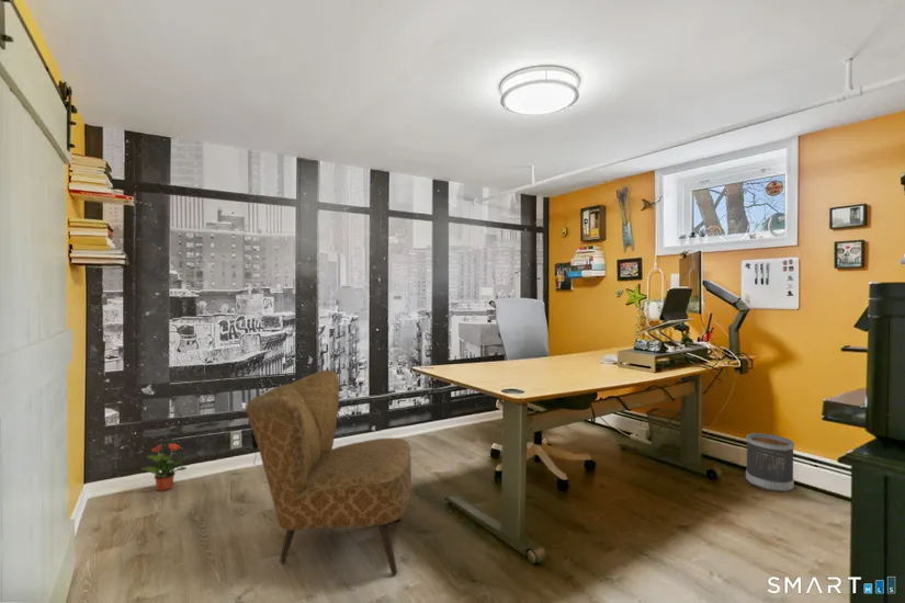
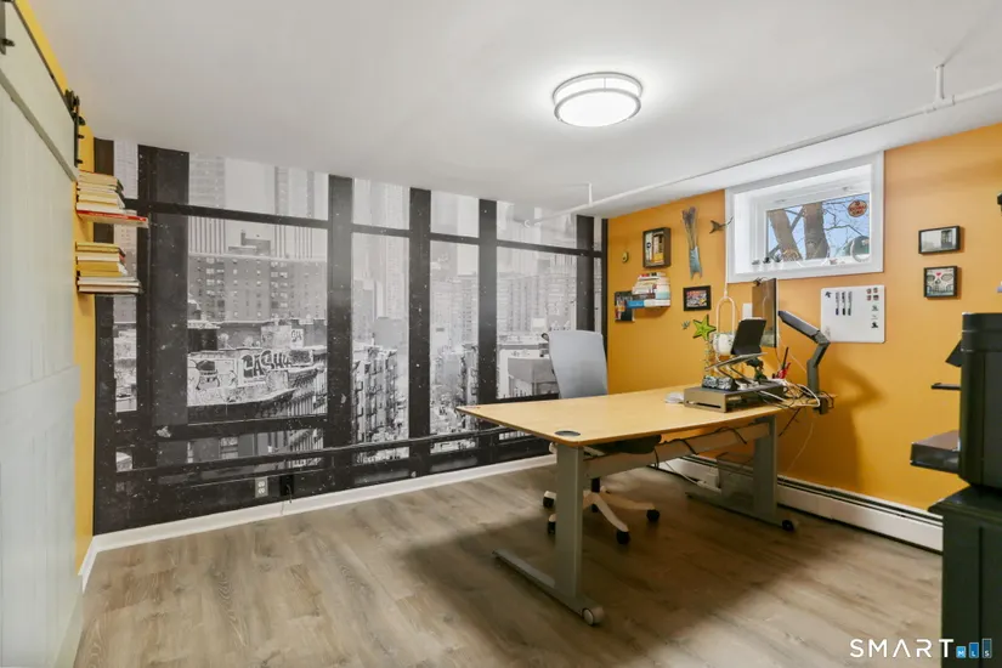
- wastebasket [745,432,795,493]
- armchair [245,368,412,576]
- potted plant [140,442,190,492]
